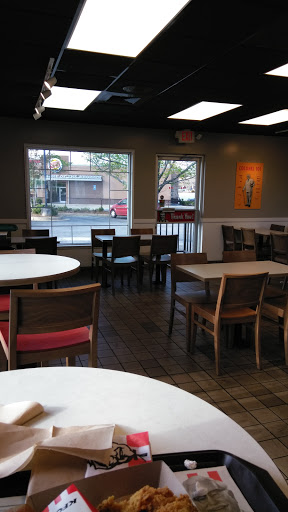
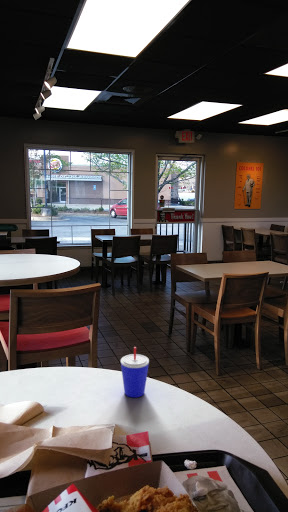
+ beverage cup [120,346,150,398]
